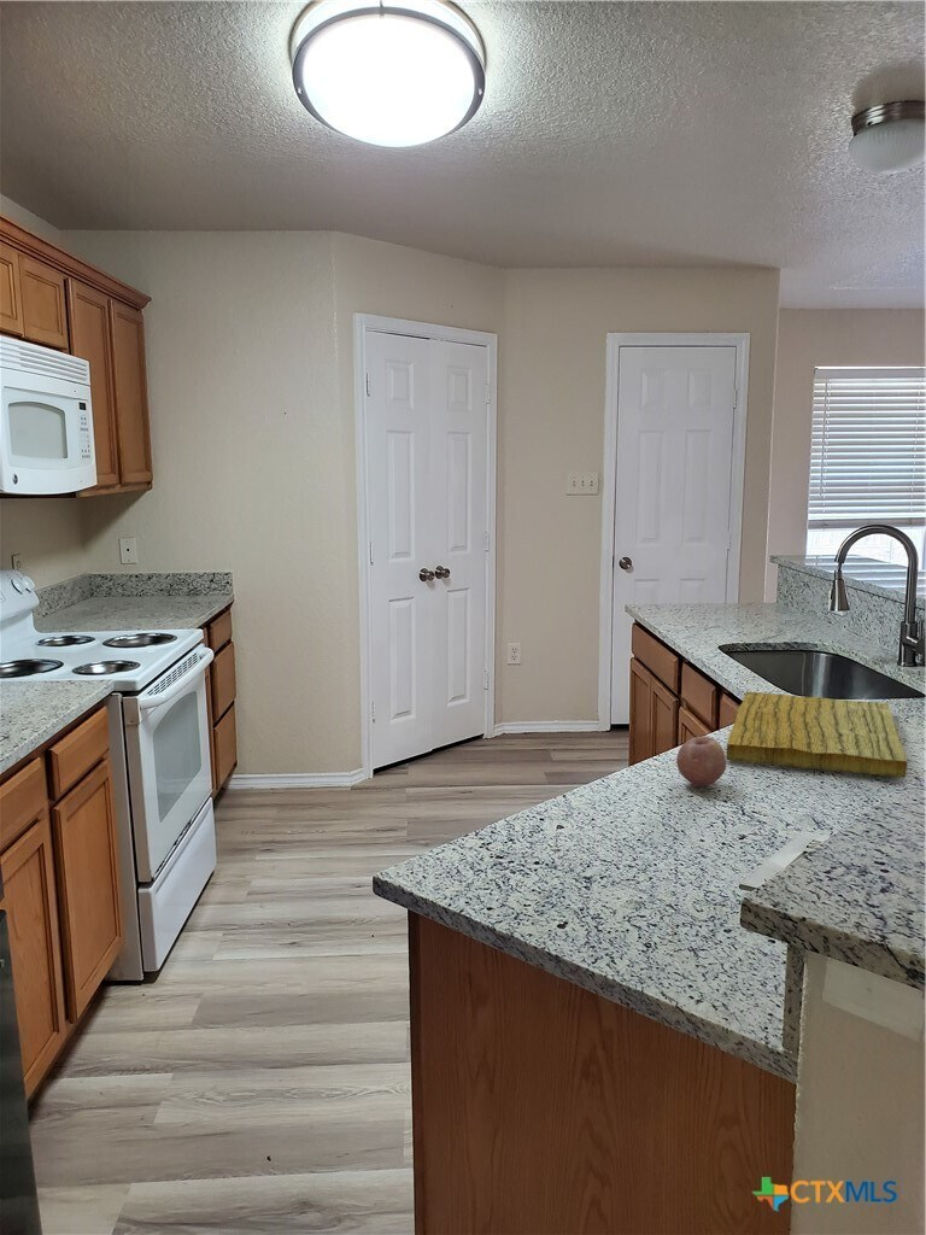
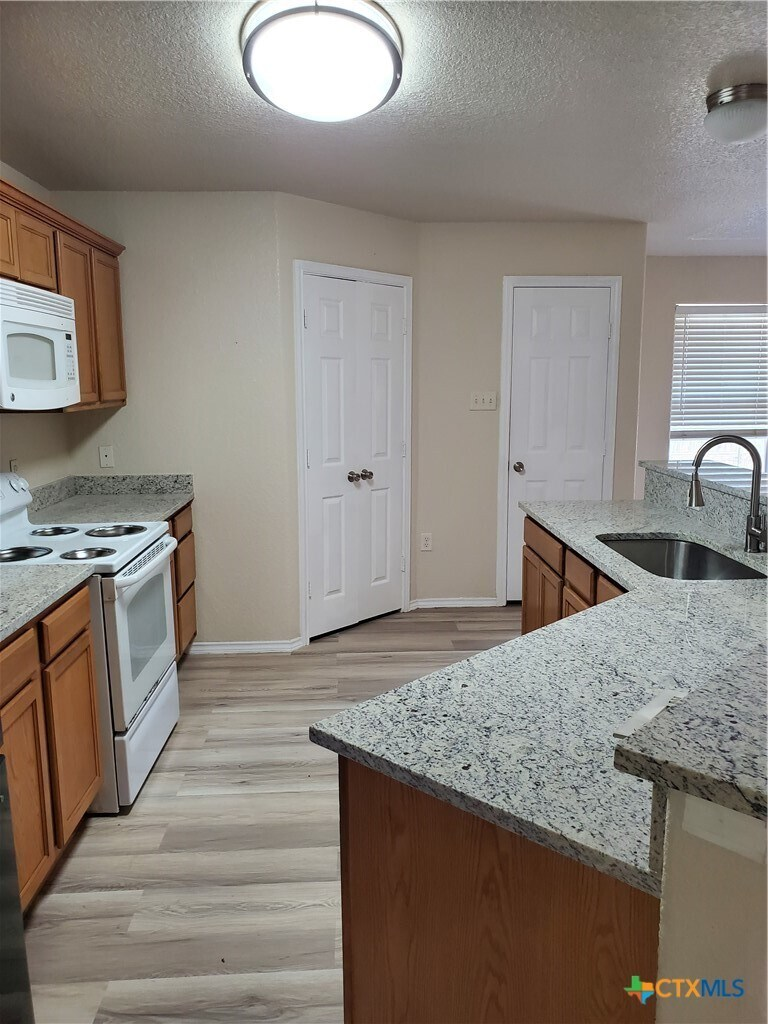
- fruit [675,736,727,786]
- cutting board [726,691,908,779]
